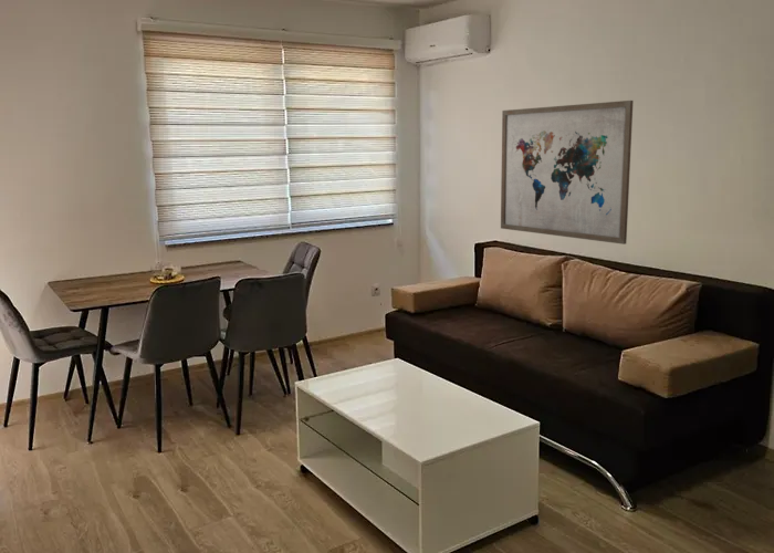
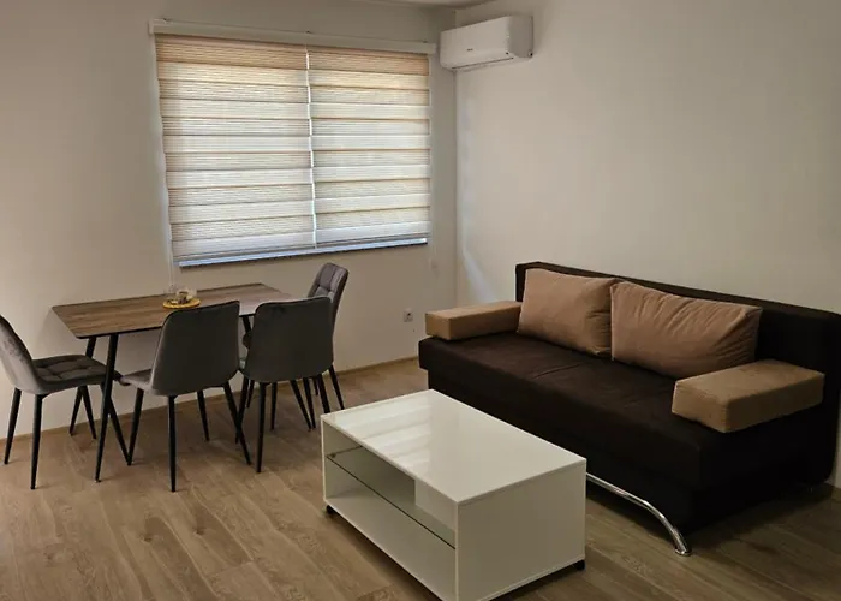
- wall art [500,100,635,246]
